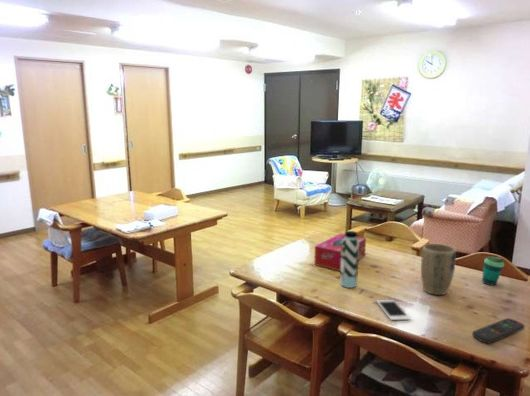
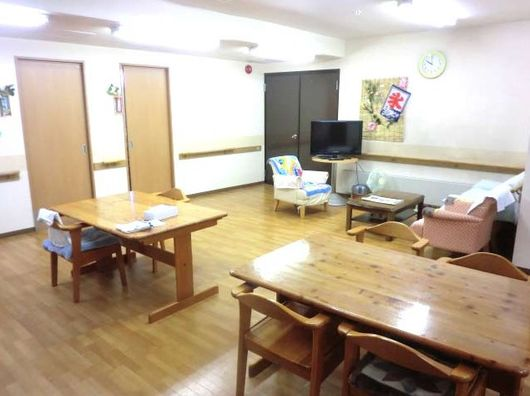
- plant pot [420,243,457,296]
- tissue box [313,232,367,272]
- cell phone [375,299,411,321]
- water bottle [339,230,359,289]
- cup [481,256,505,286]
- remote control [472,317,525,345]
